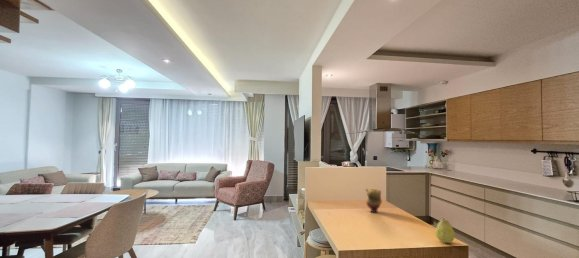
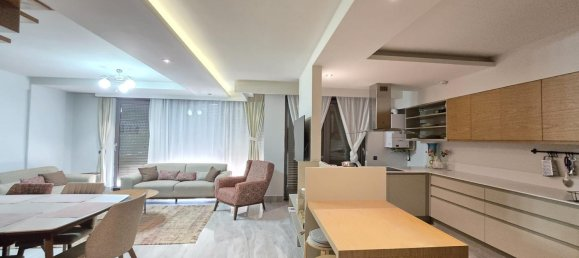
- teapot [364,188,383,213]
- fruit [434,216,456,244]
